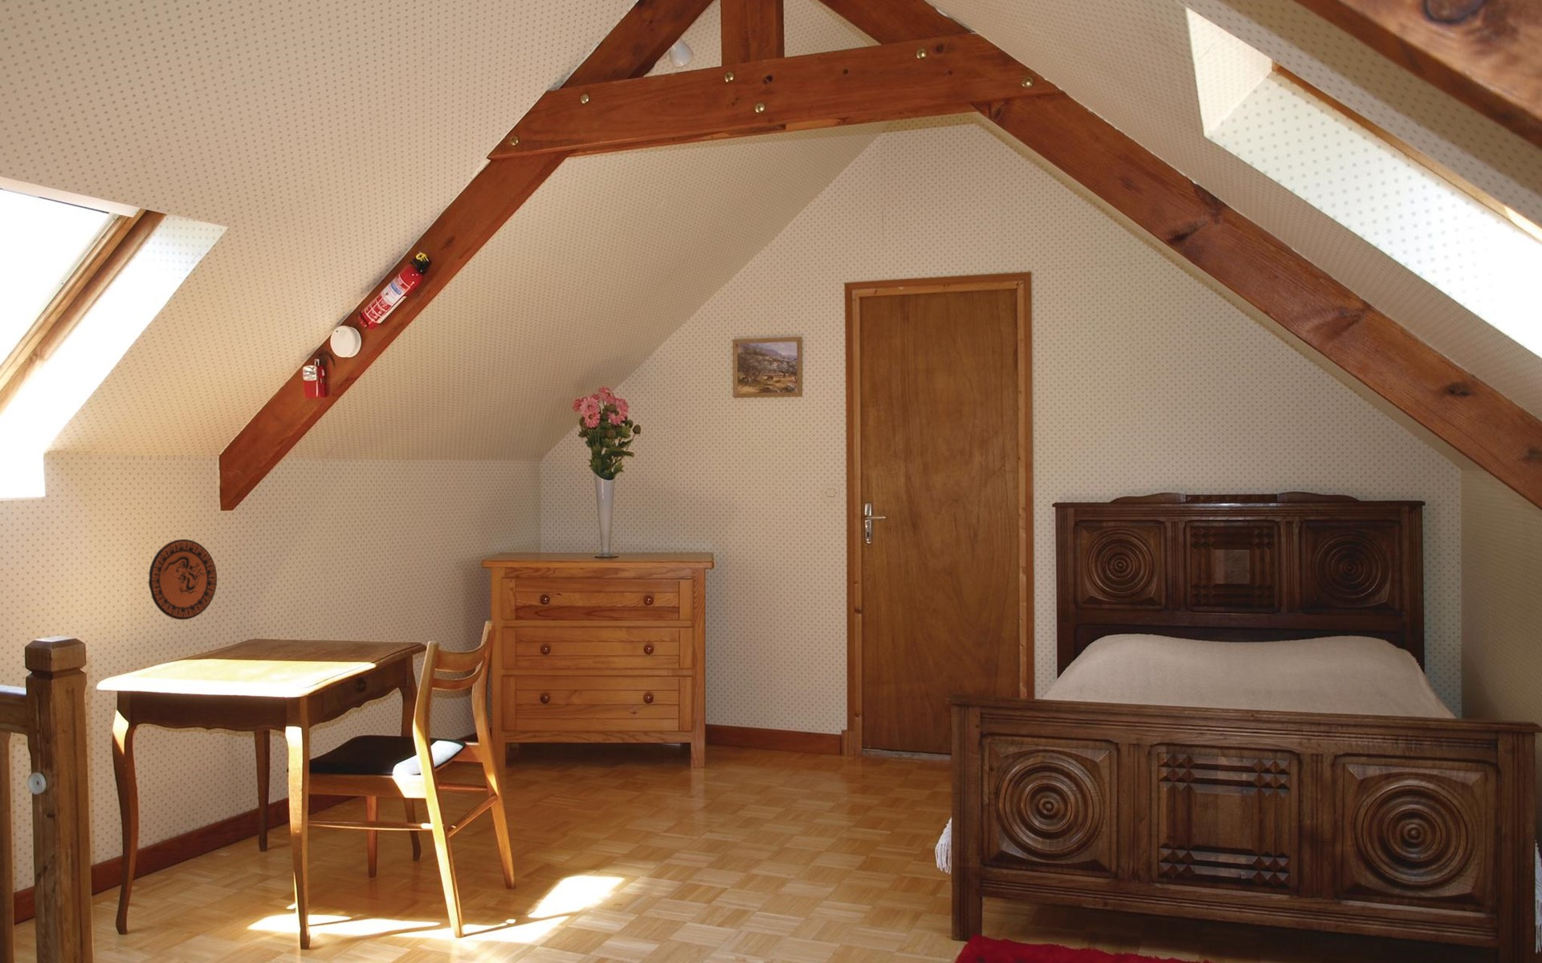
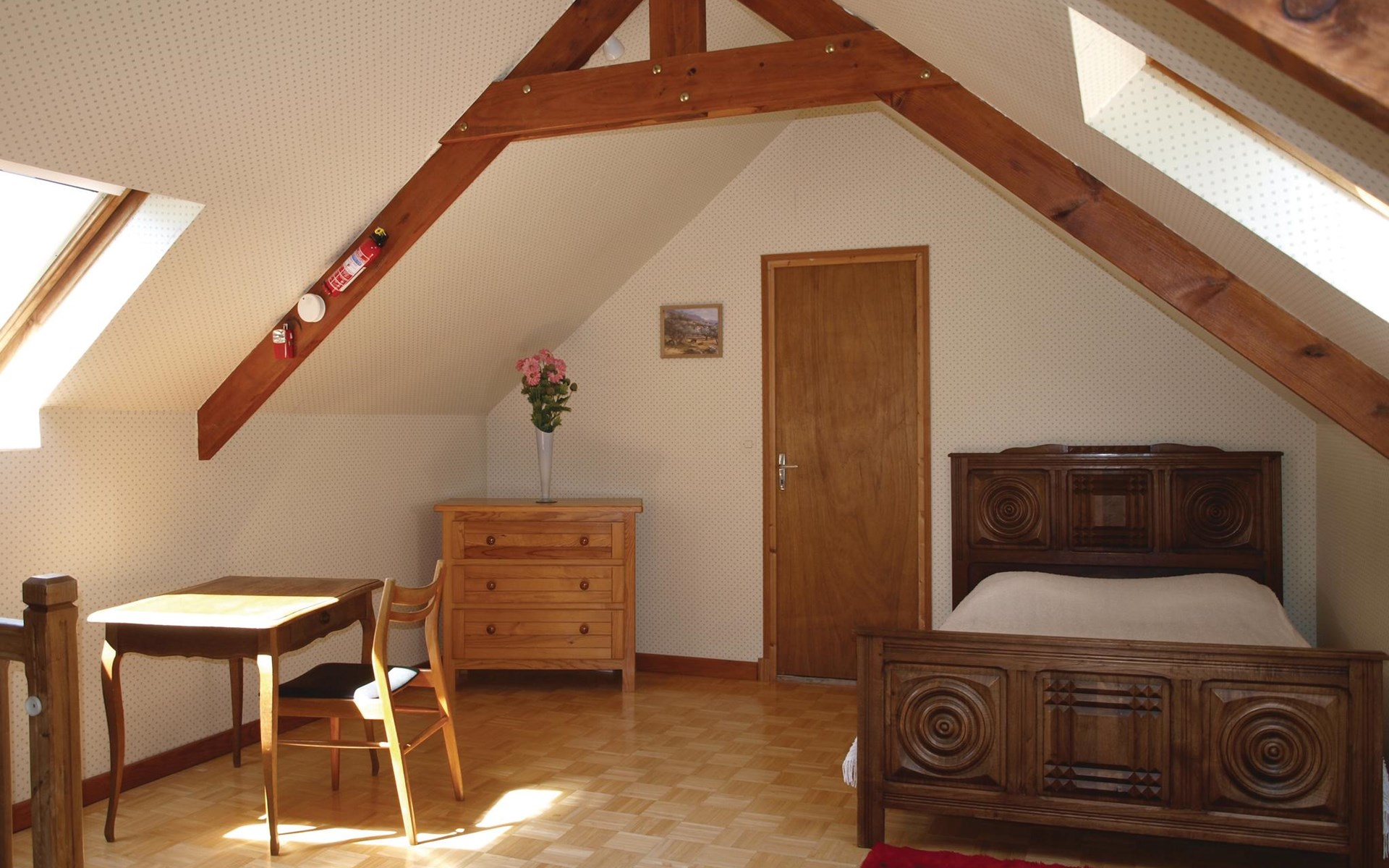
- decorative plate [148,538,218,620]
